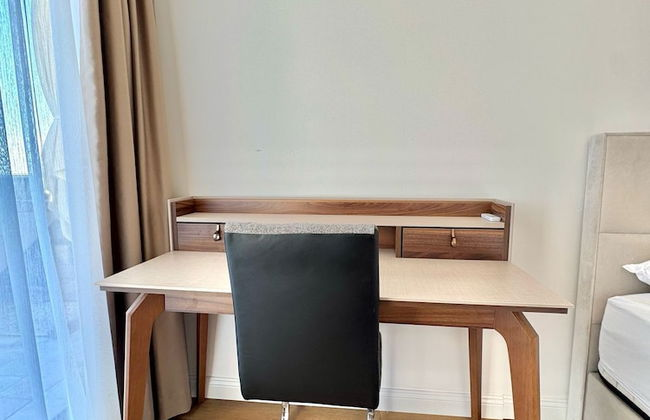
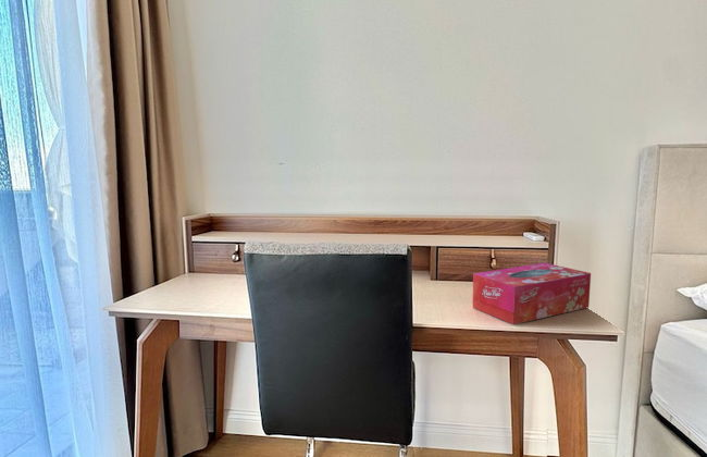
+ tissue box [471,262,592,325]
